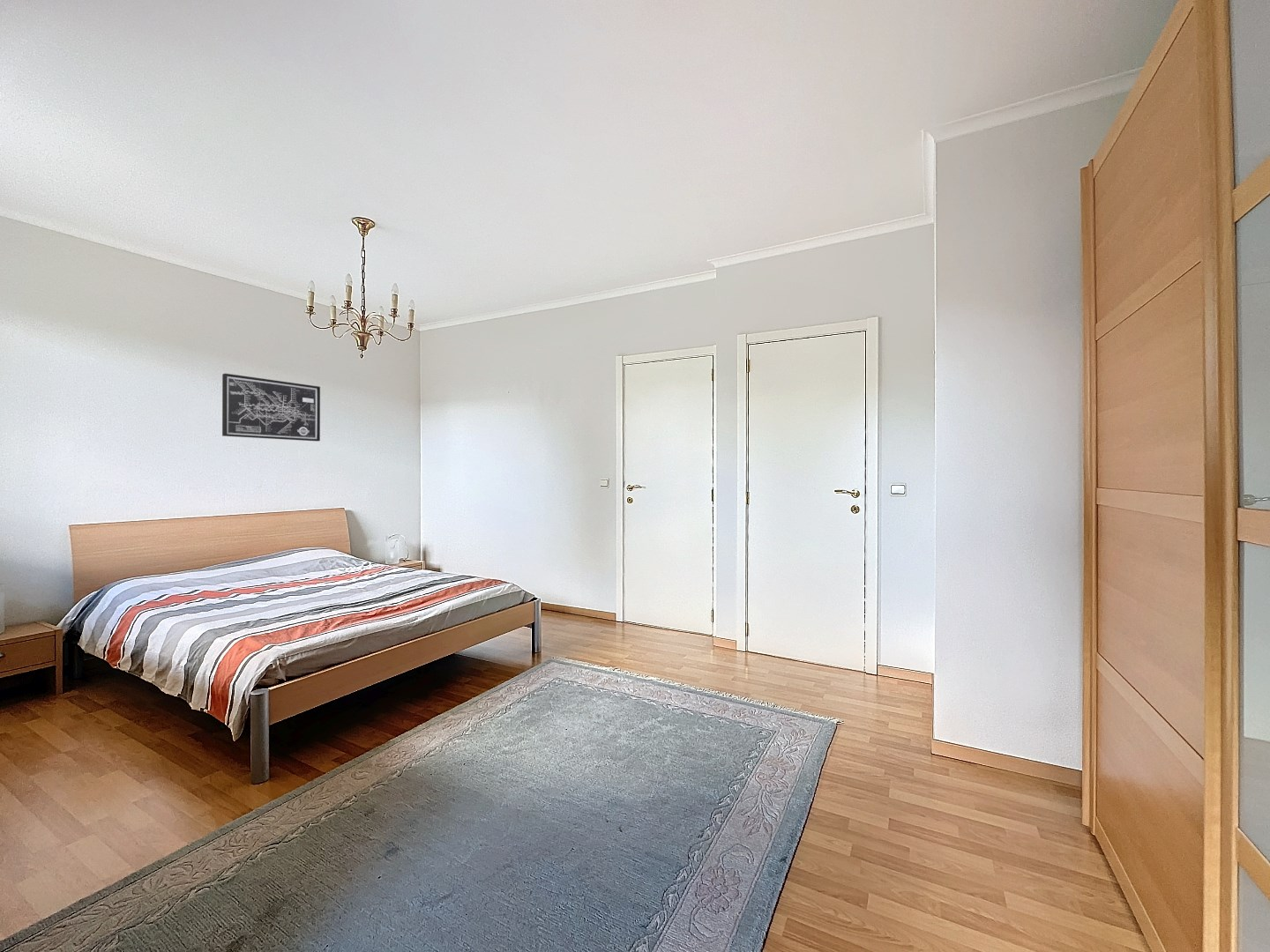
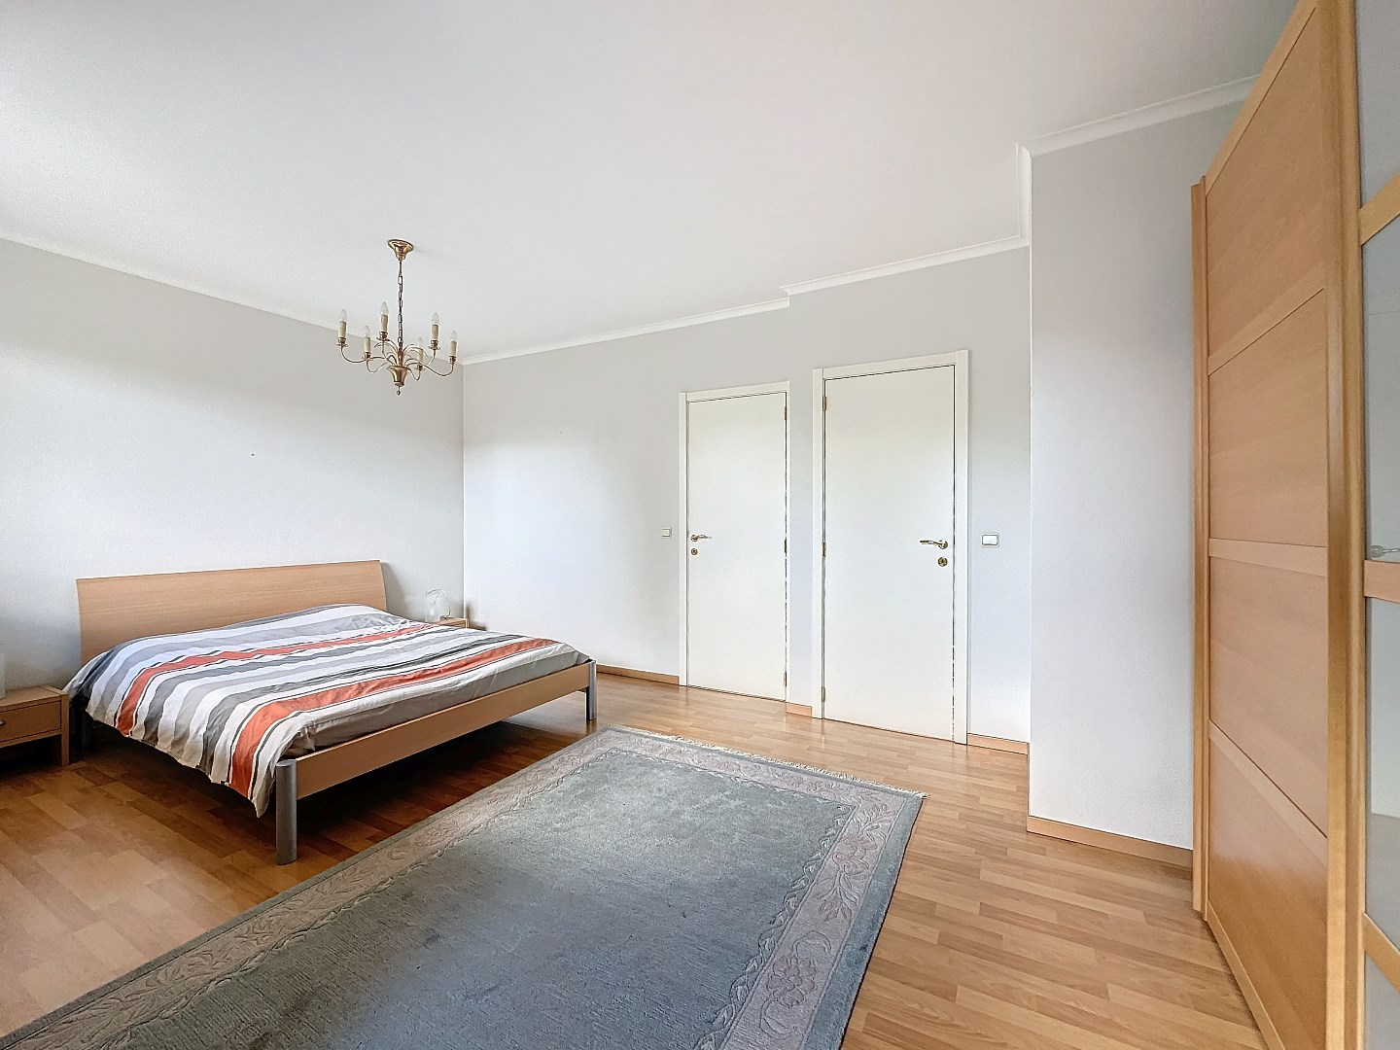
- wall art [221,373,321,442]
